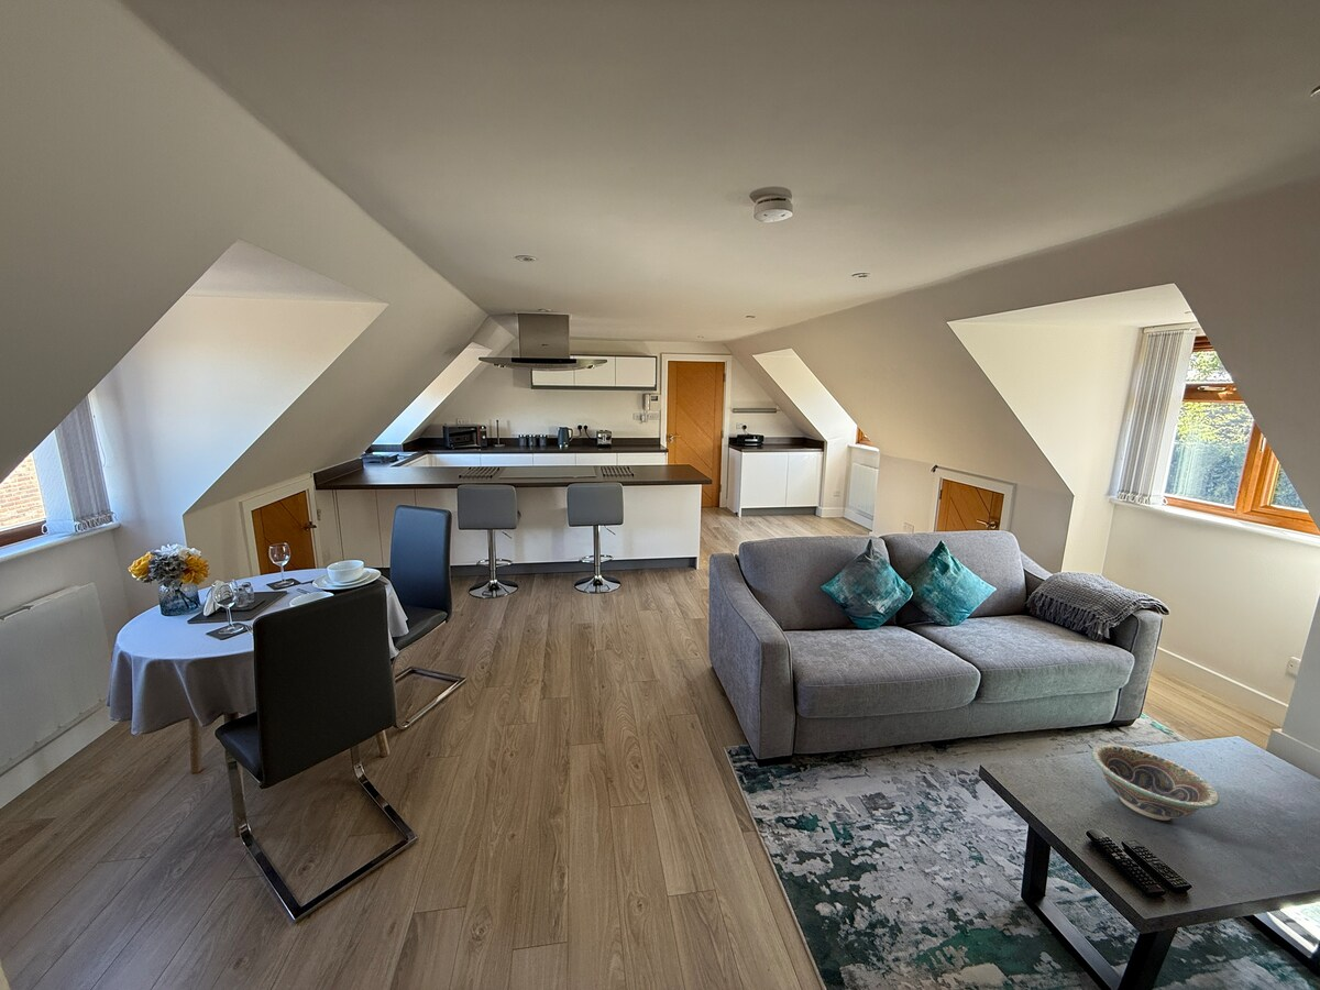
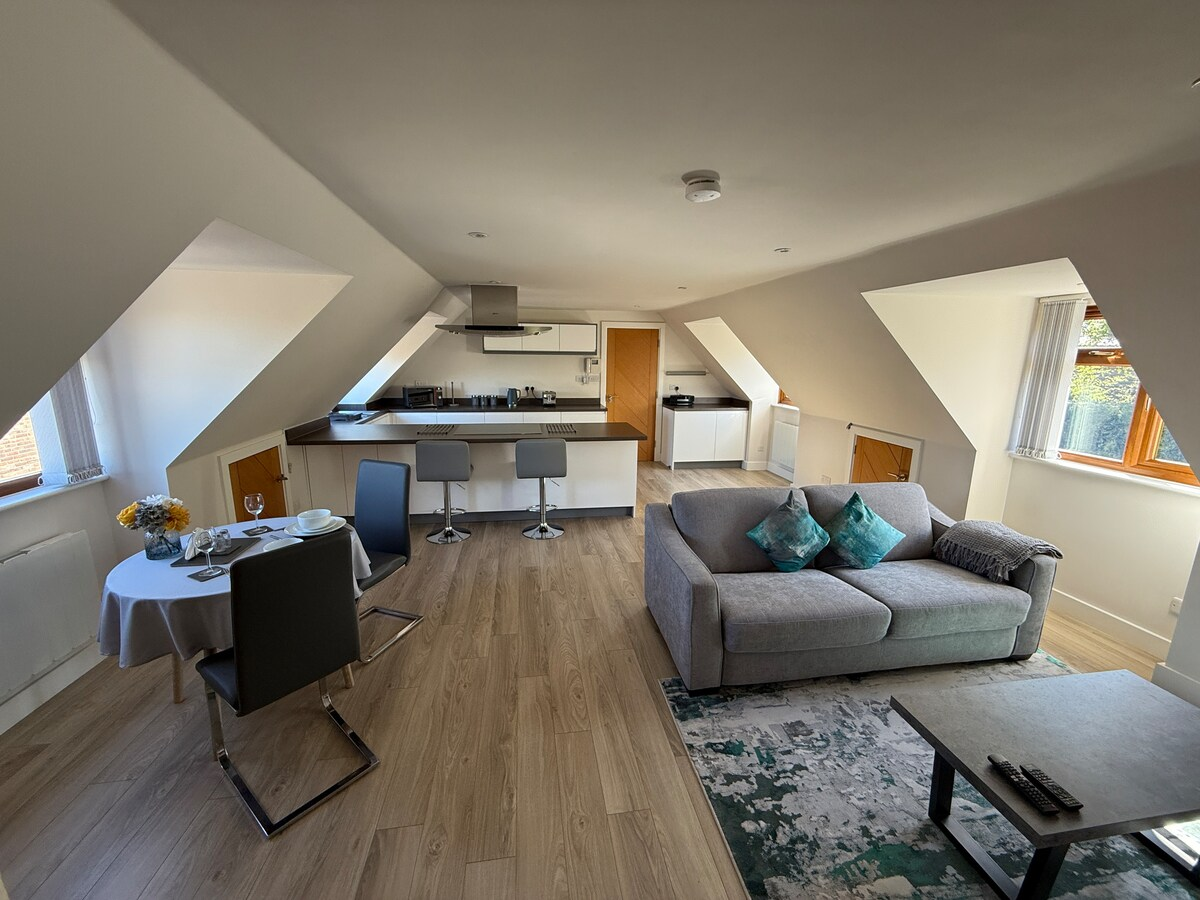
- decorative bowl [1090,744,1220,822]
